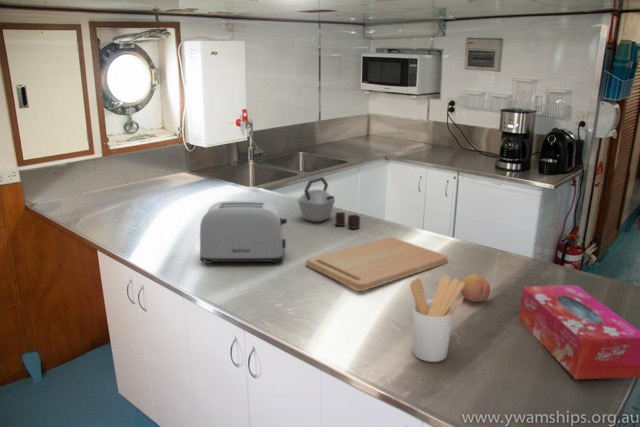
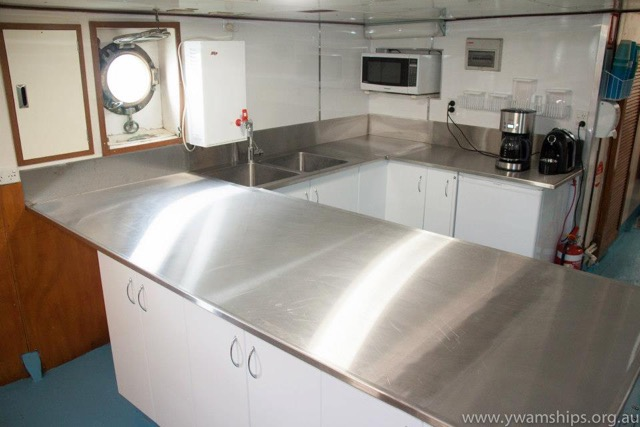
- tissue box [518,284,640,380]
- utensil holder [409,274,465,363]
- toaster [199,200,288,265]
- fruit [460,273,491,303]
- kettle [297,176,361,230]
- cutting board [305,236,449,292]
